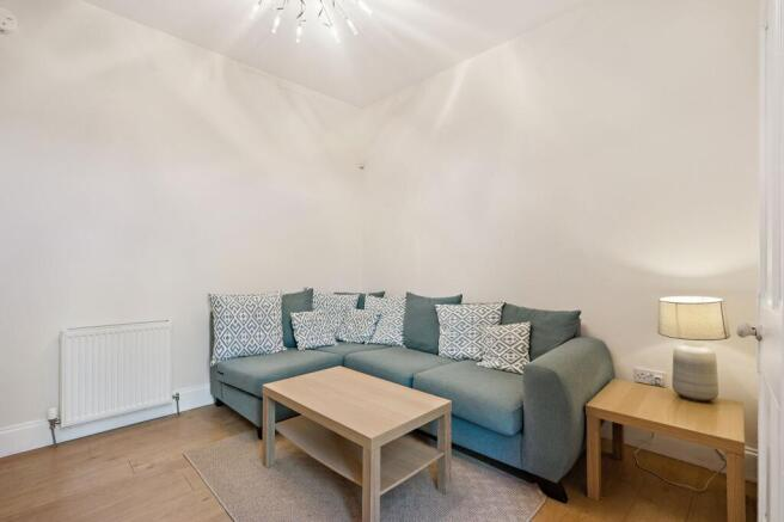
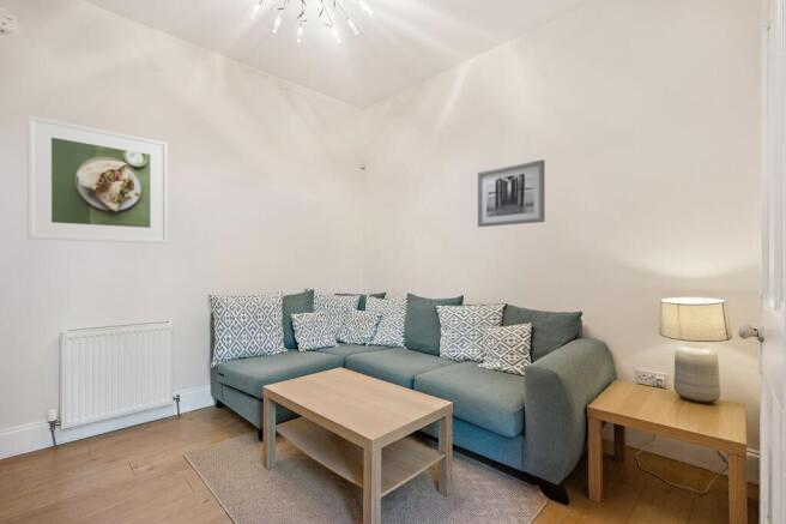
+ wall art [477,158,546,228]
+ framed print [26,114,169,245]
